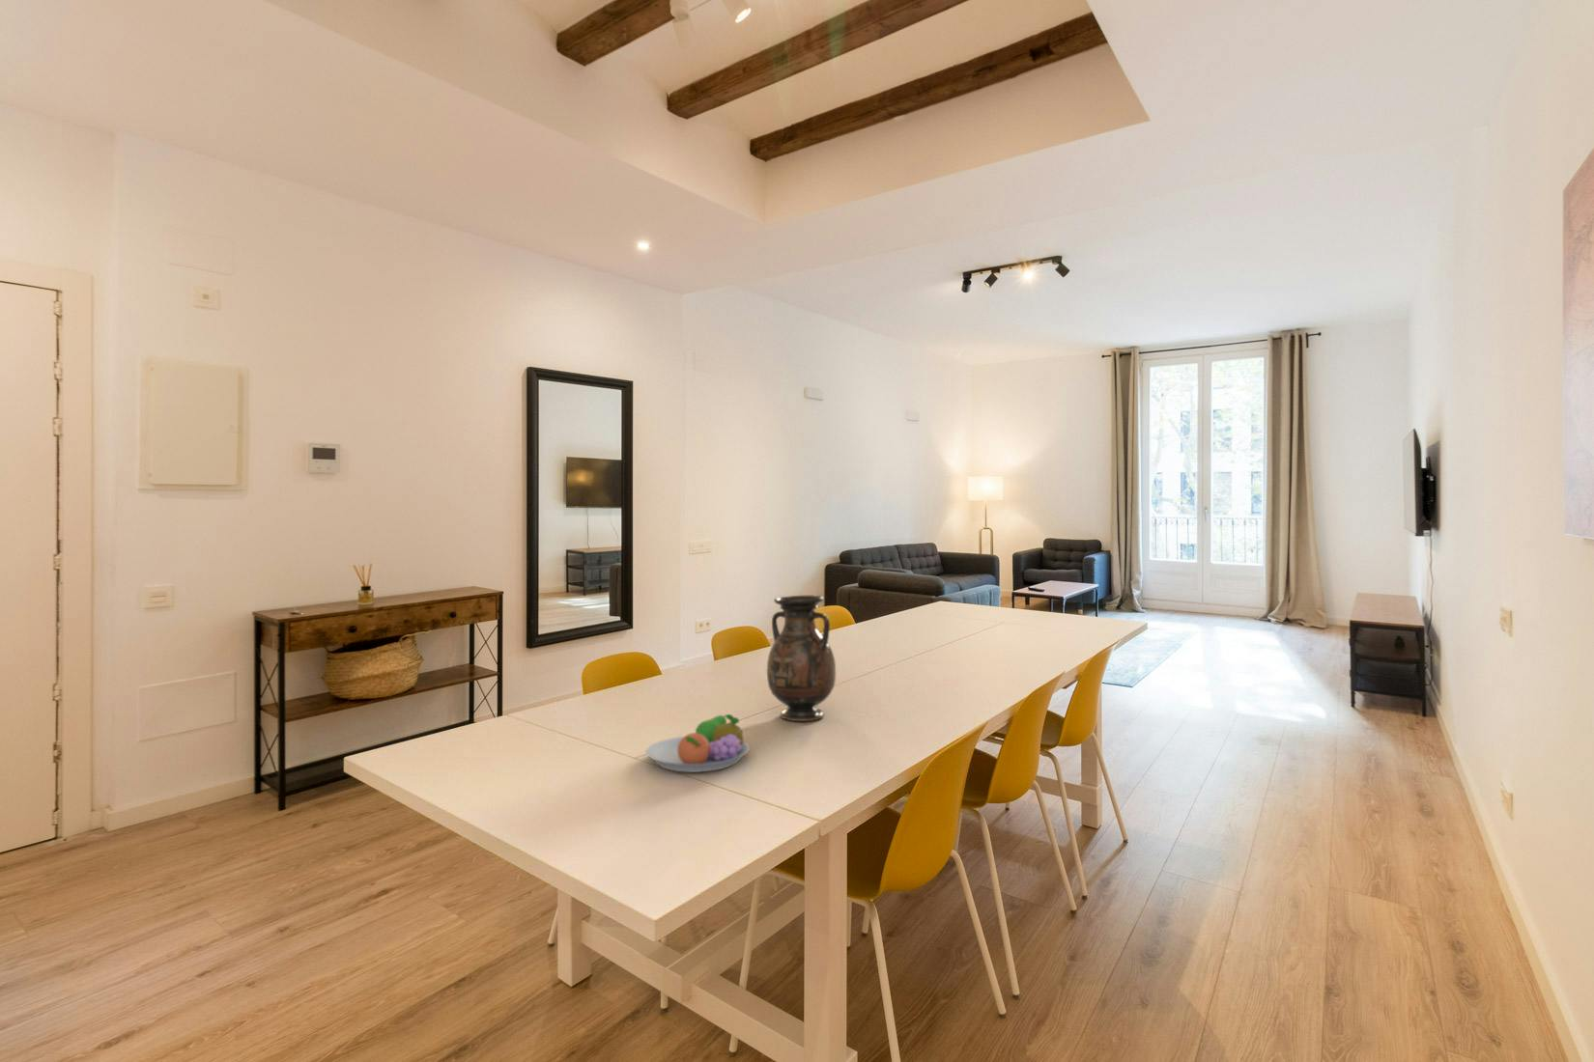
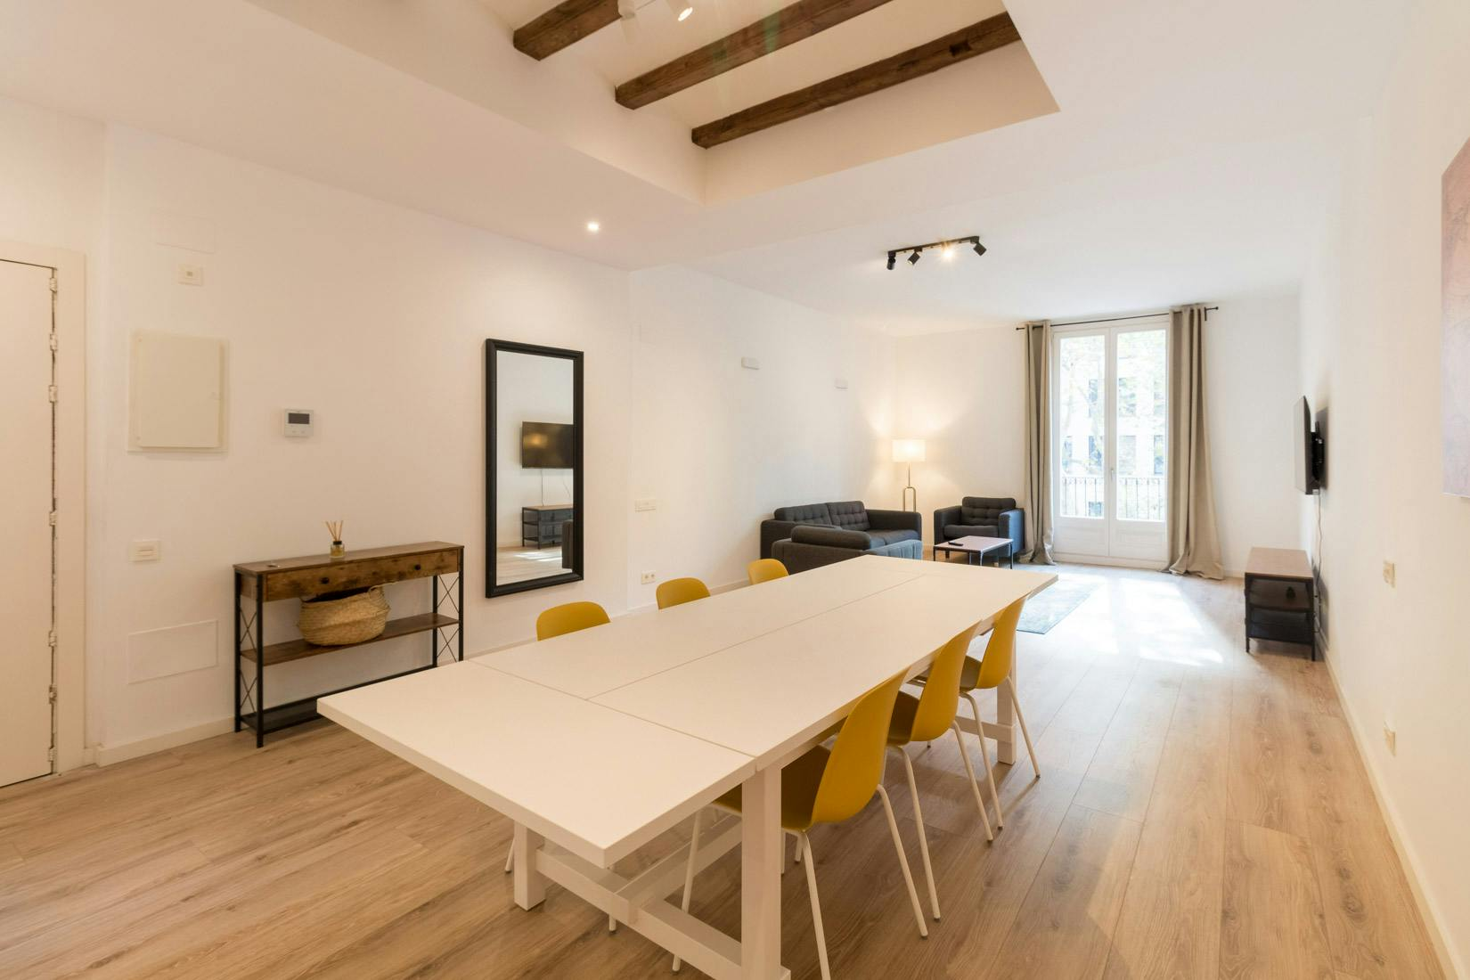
- vase [766,595,836,722]
- fruit bowl [645,714,751,773]
